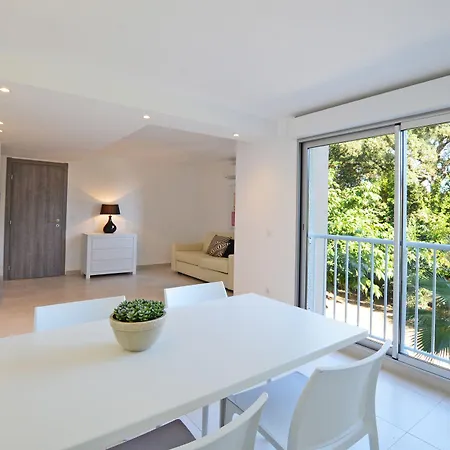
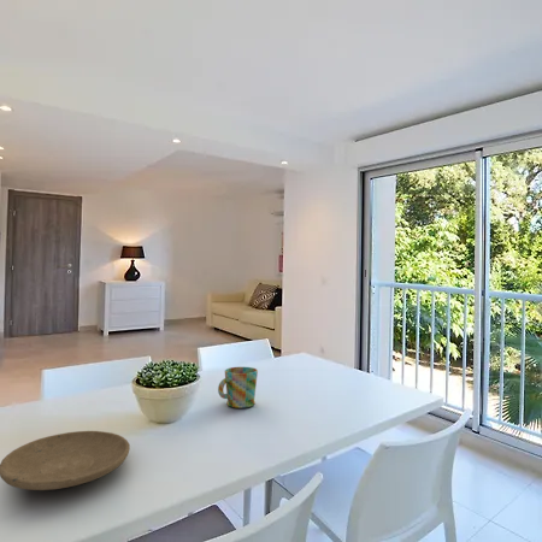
+ mug [217,366,259,410]
+ plate [0,430,131,491]
